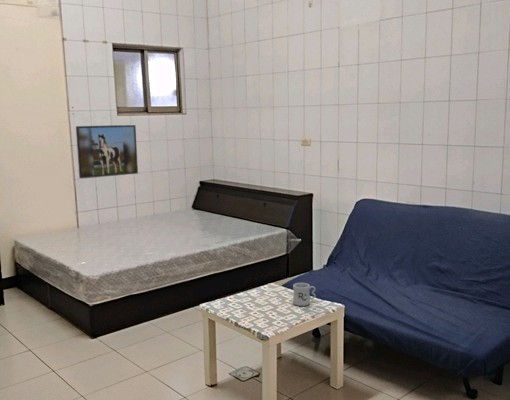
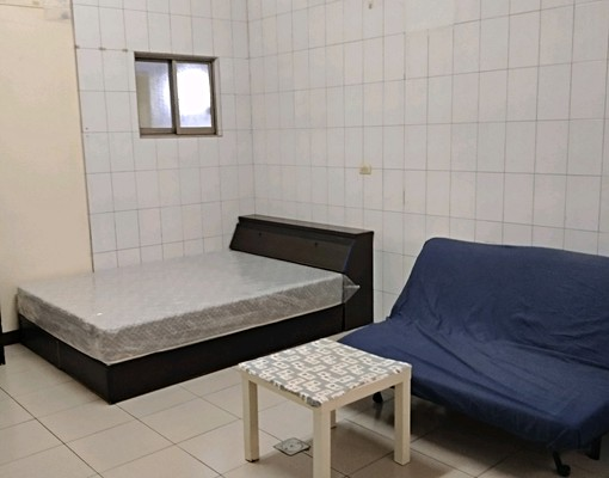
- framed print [75,124,139,179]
- mug [292,282,317,307]
